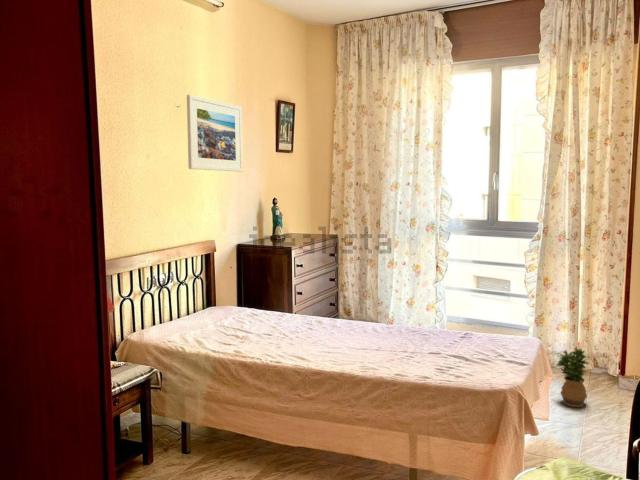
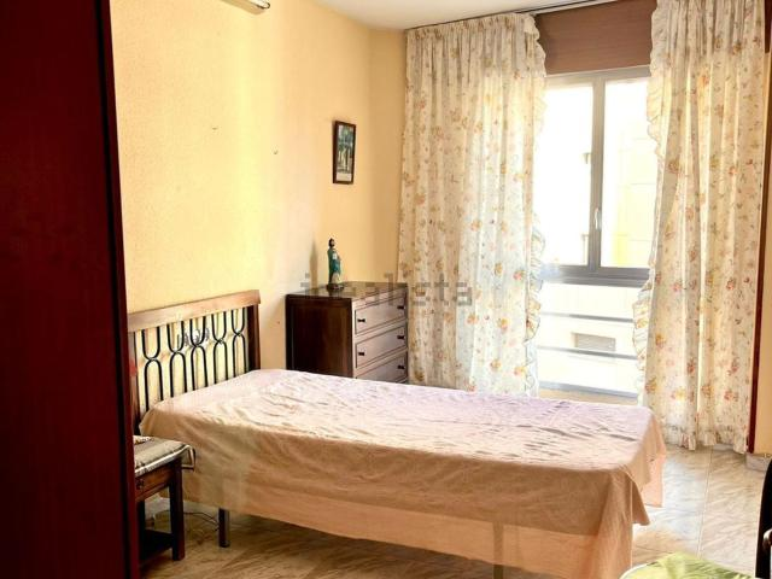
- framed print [186,94,244,173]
- potted plant [555,347,590,408]
